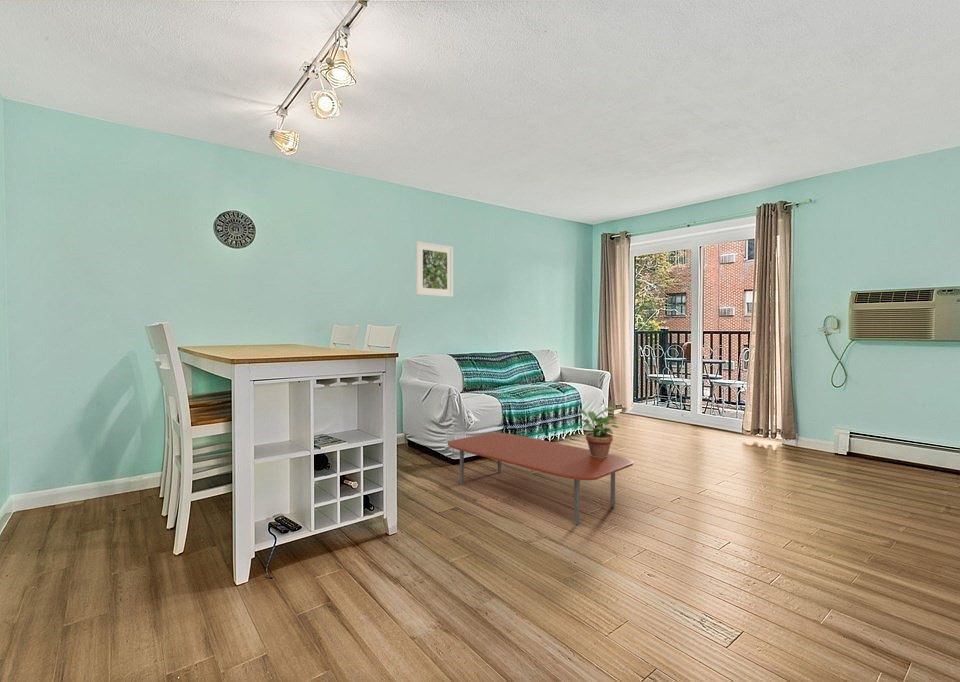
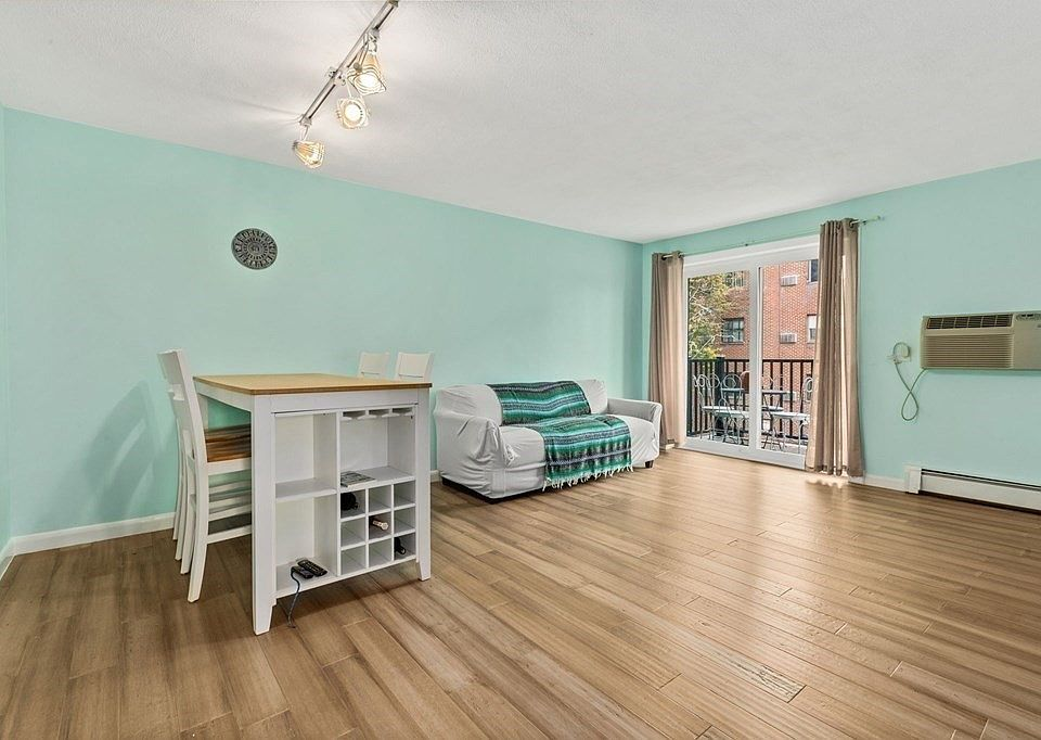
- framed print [415,240,454,298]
- potted plant [577,406,619,458]
- coffee table [447,432,634,526]
